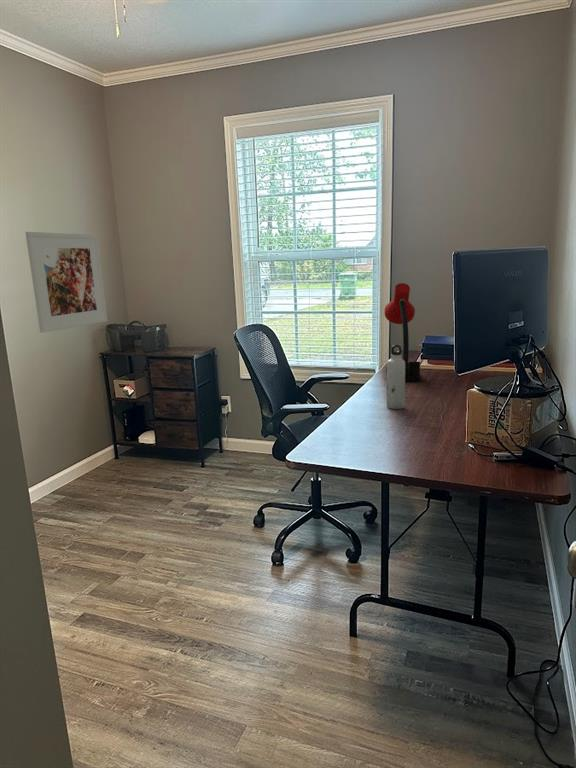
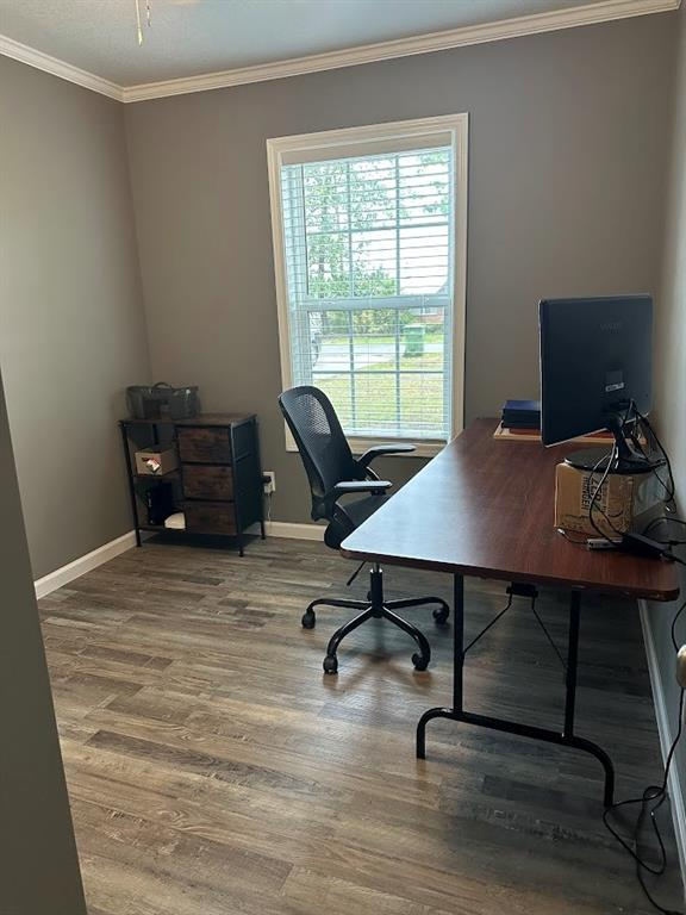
- water bottle [386,344,406,410]
- desk lamp [383,282,421,382]
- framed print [25,231,108,334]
